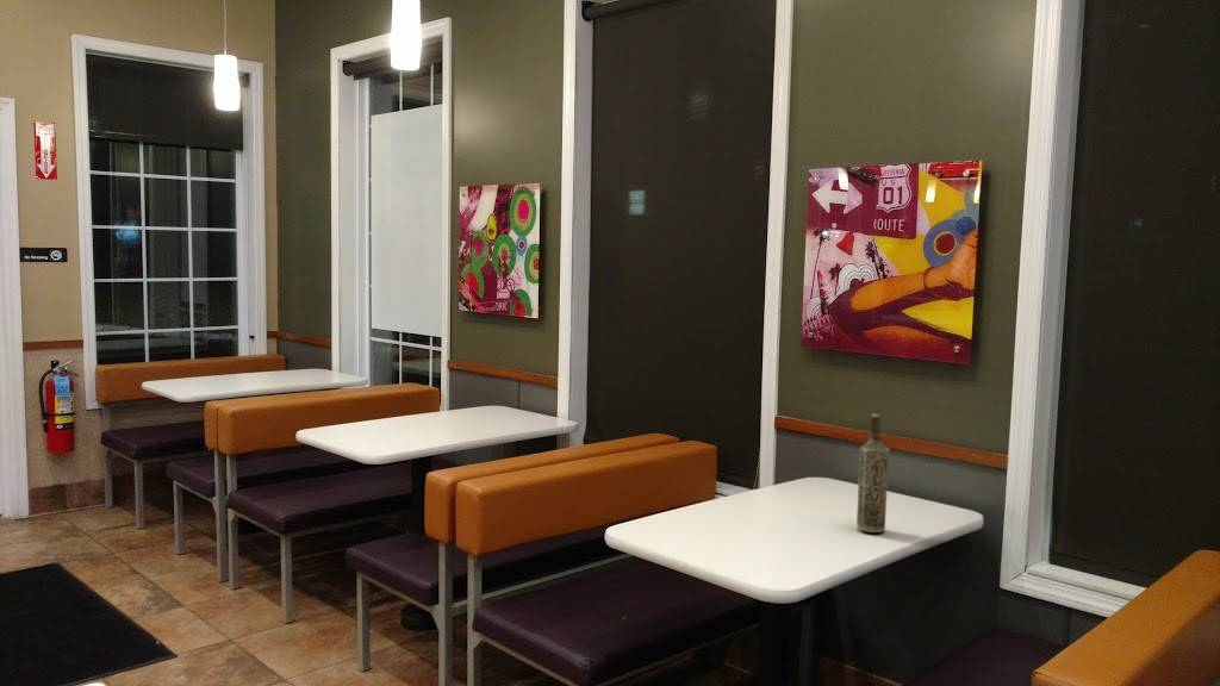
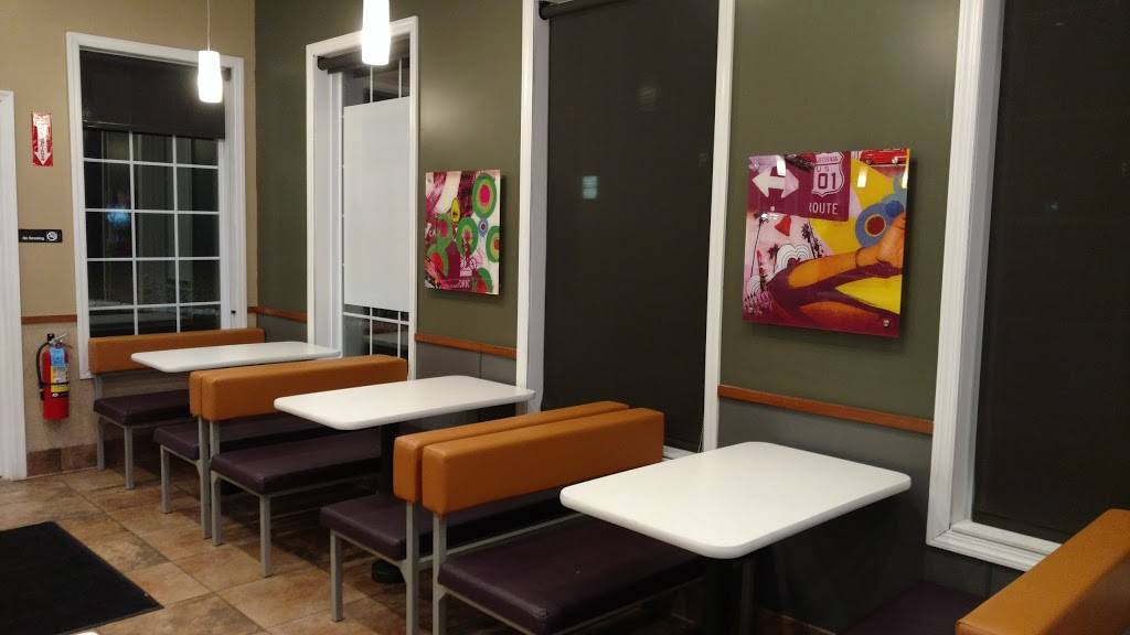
- bottle [855,413,890,534]
